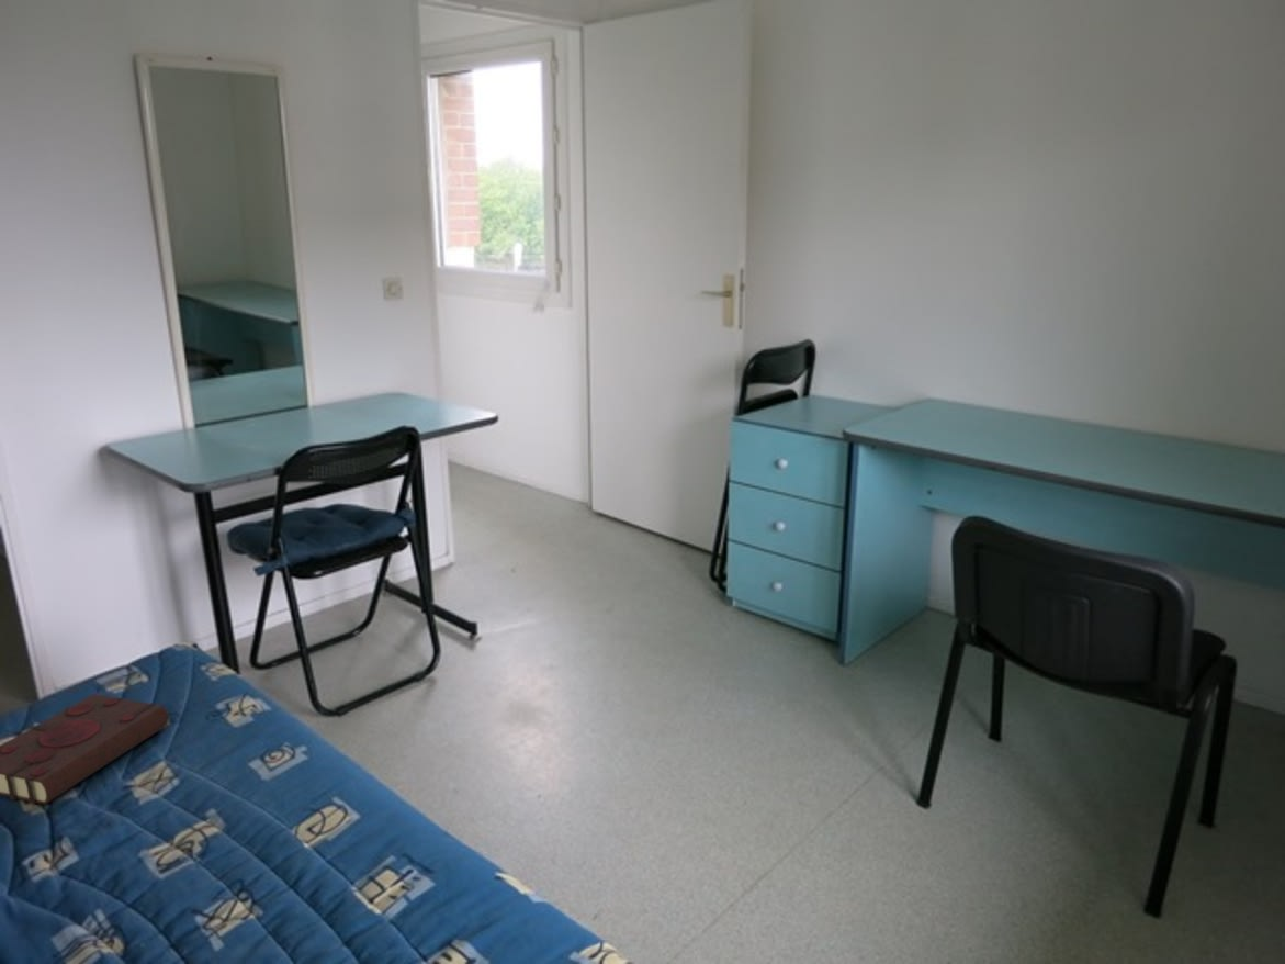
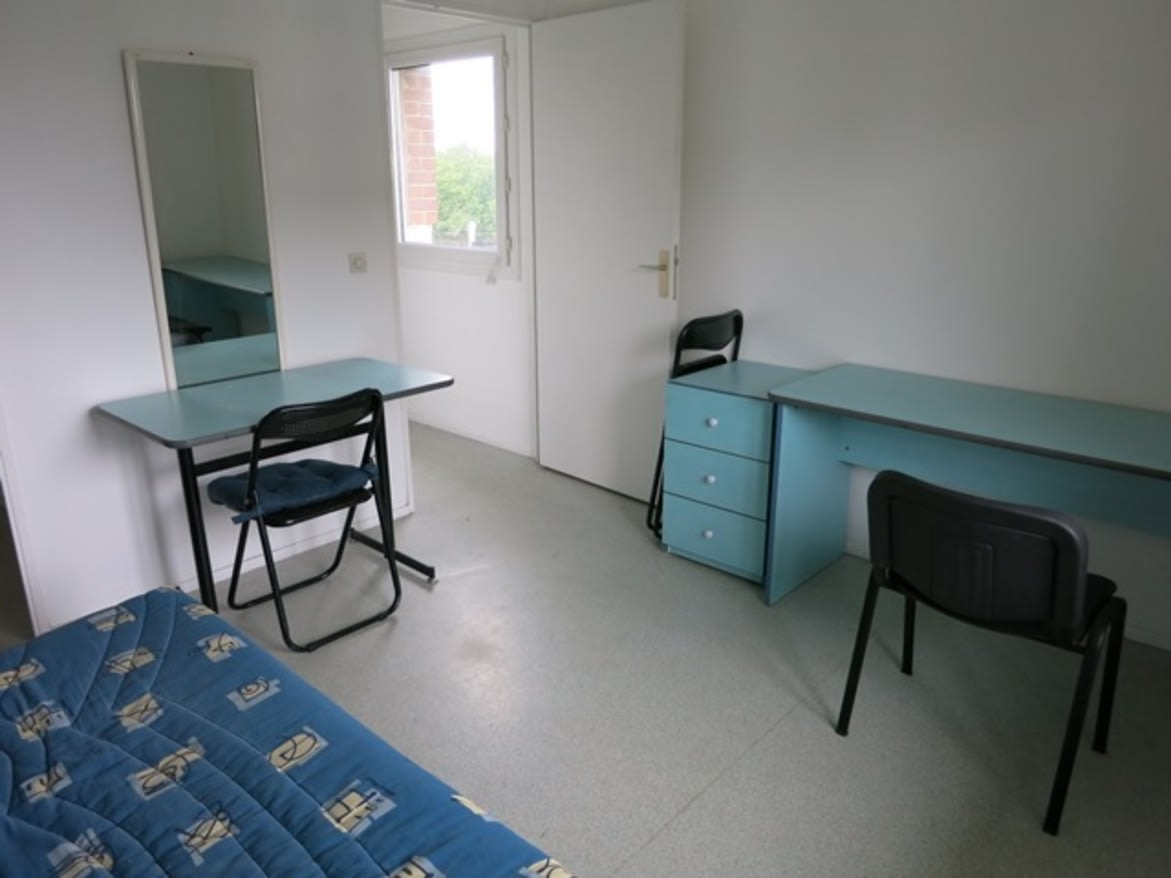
- book [0,693,170,805]
